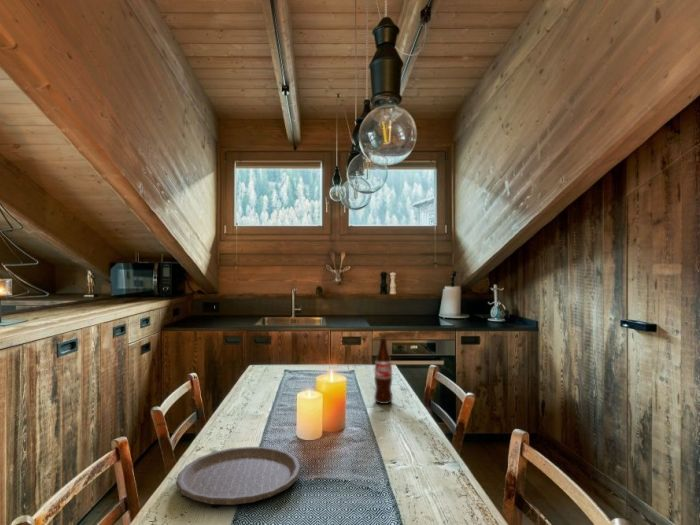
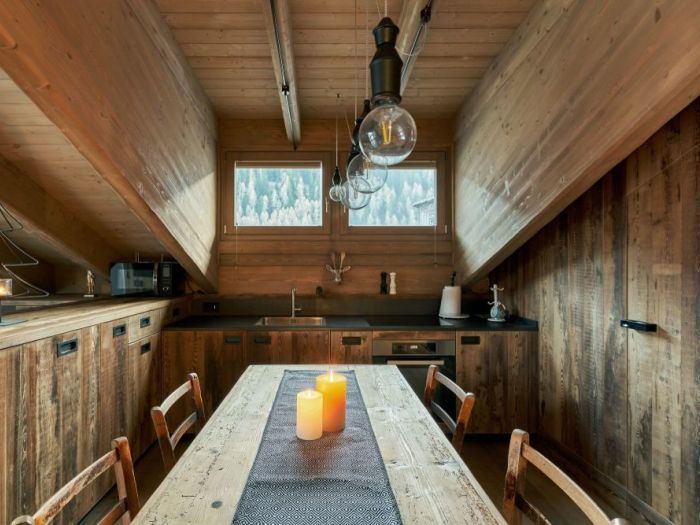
- plate [175,446,302,506]
- bottle [373,337,394,405]
